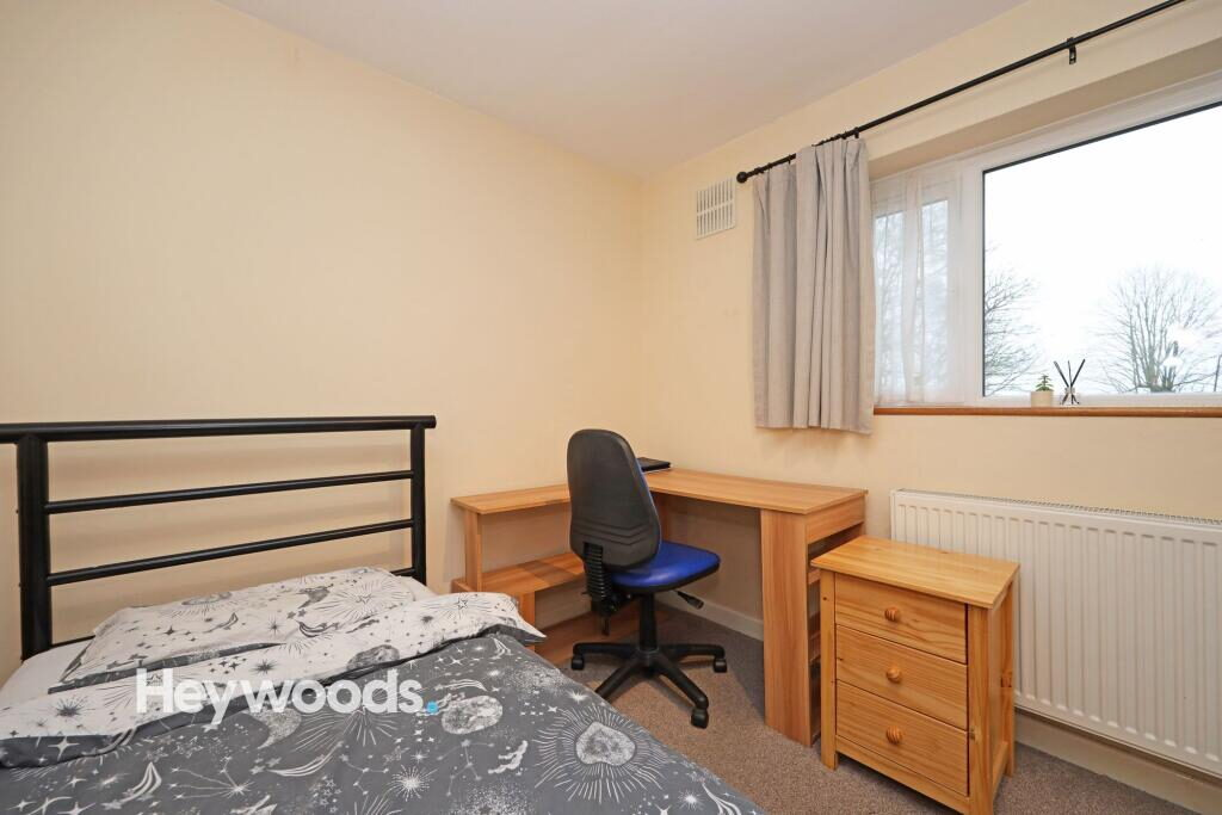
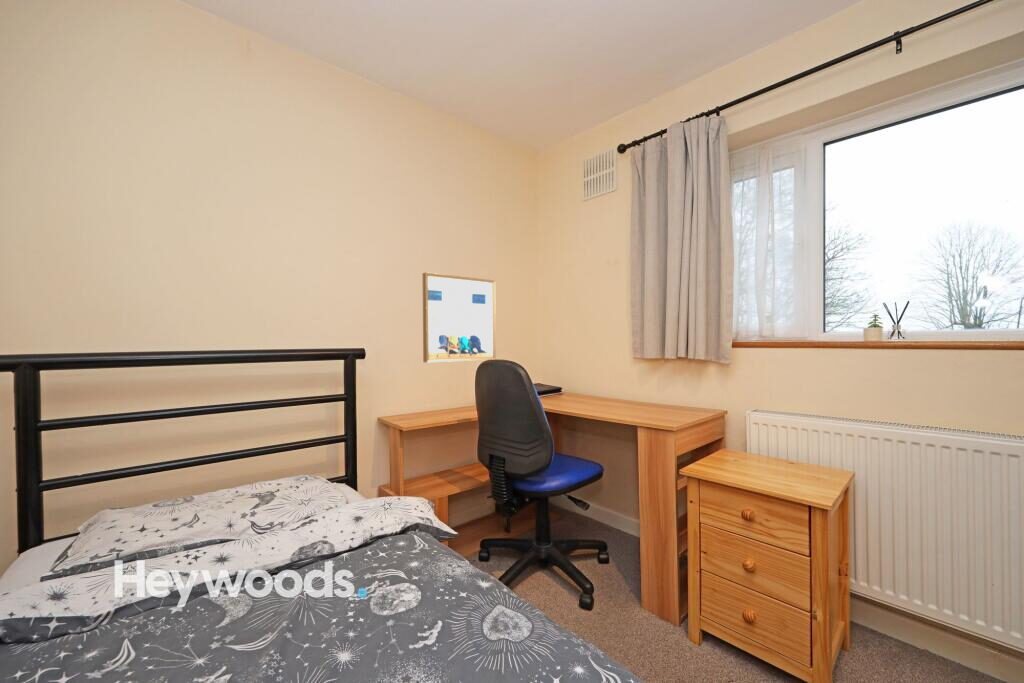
+ wall art [422,271,497,363]
